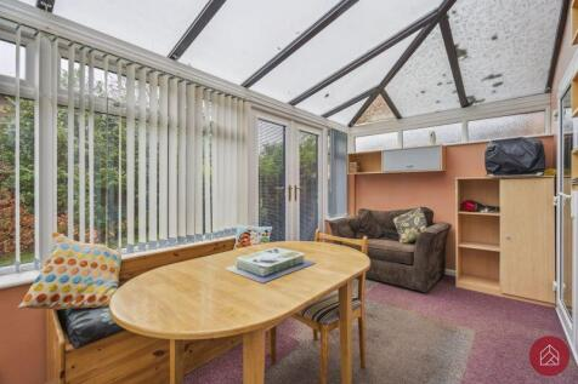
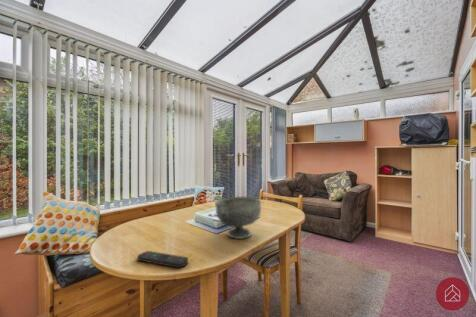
+ remote control [136,250,189,269]
+ decorative bowl [214,196,262,240]
